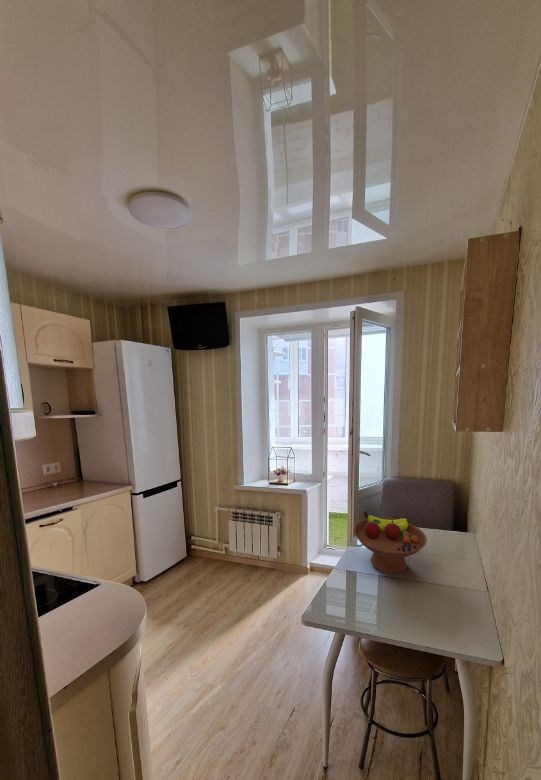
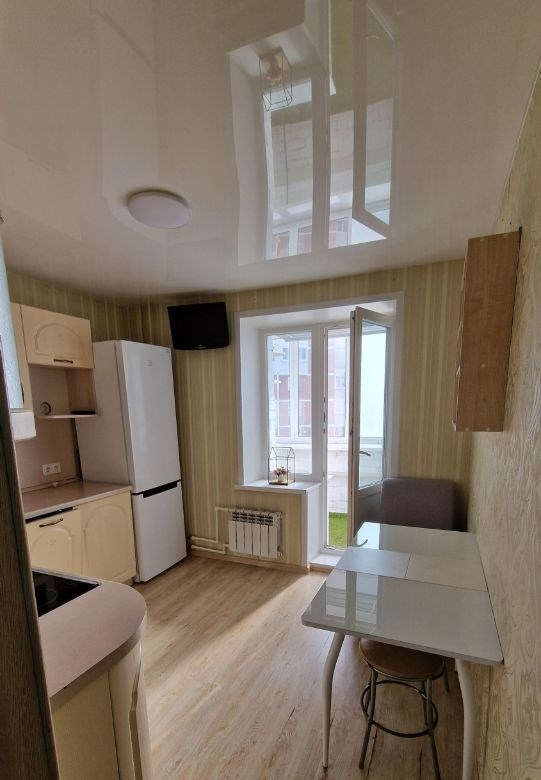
- fruit bowl [352,511,428,575]
